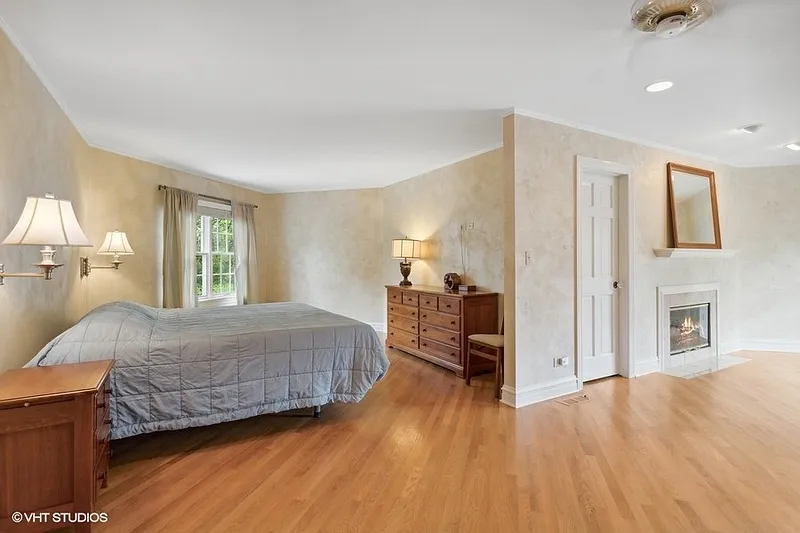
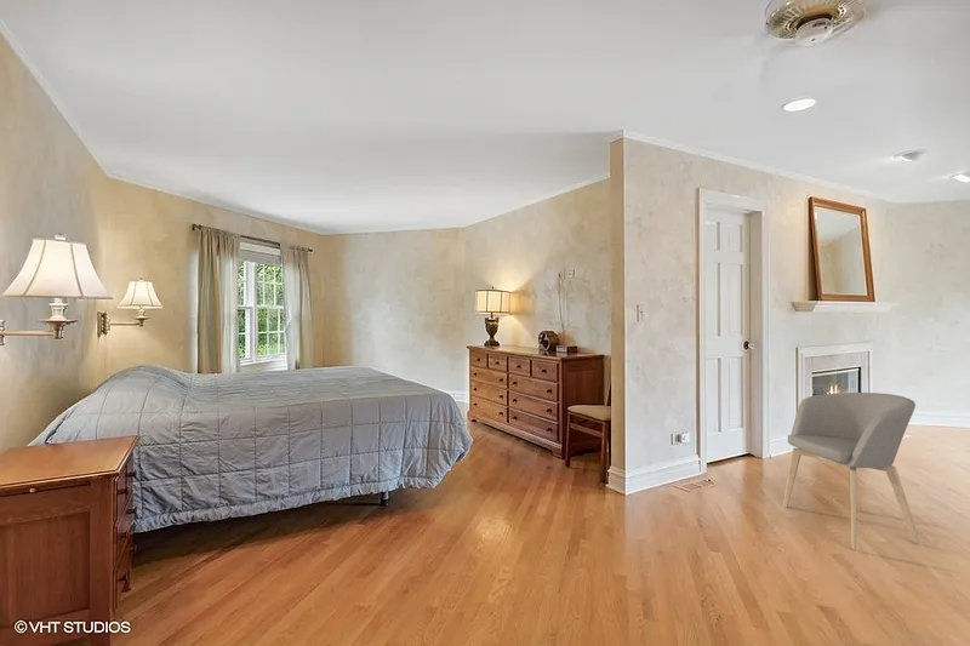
+ armchair [782,391,921,550]
